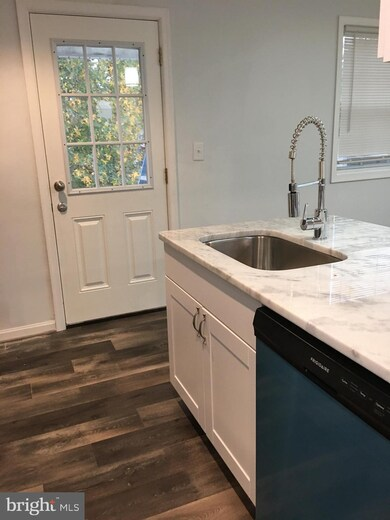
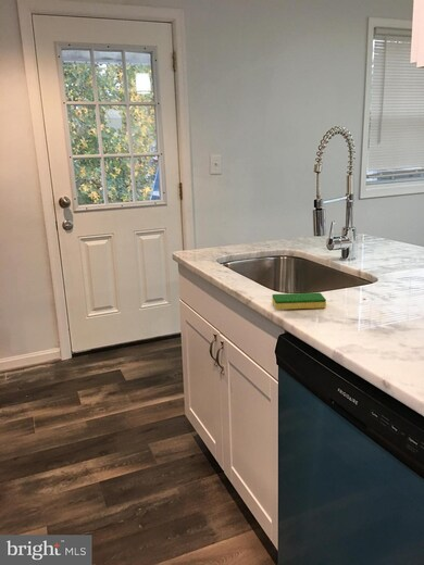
+ dish sponge [271,291,327,311]
